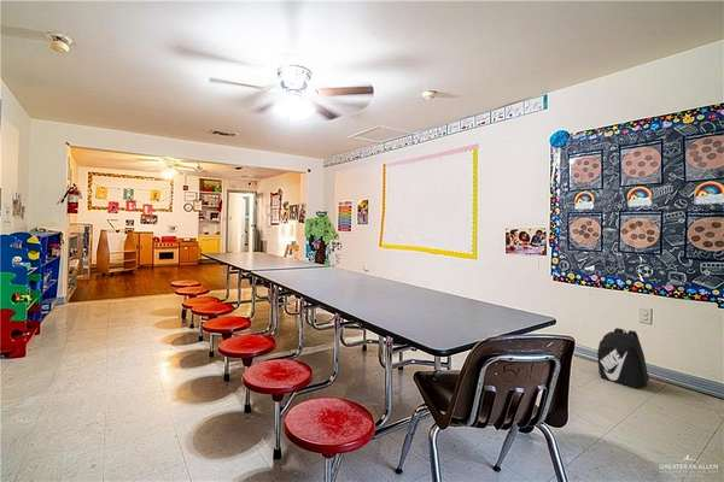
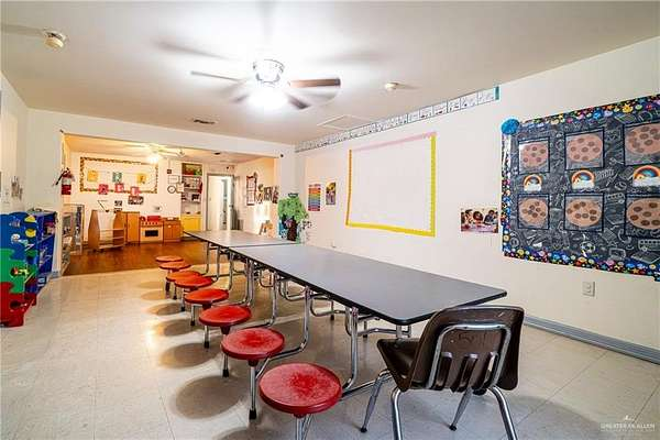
- backpack [596,327,650,389]
